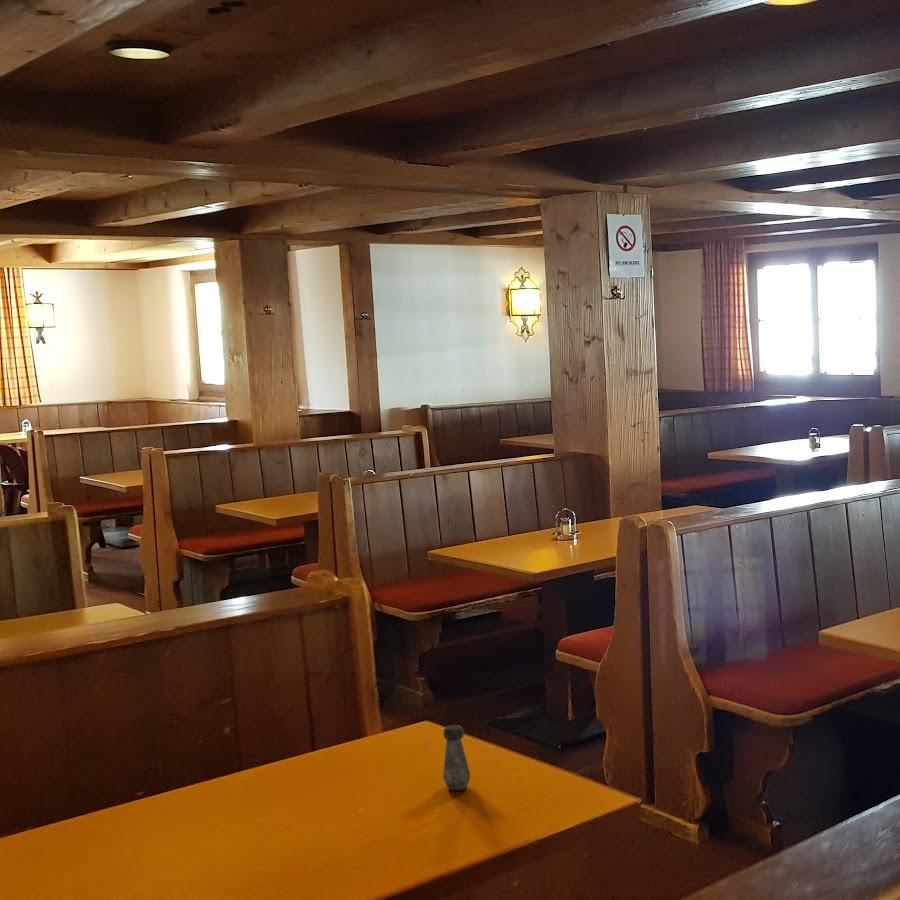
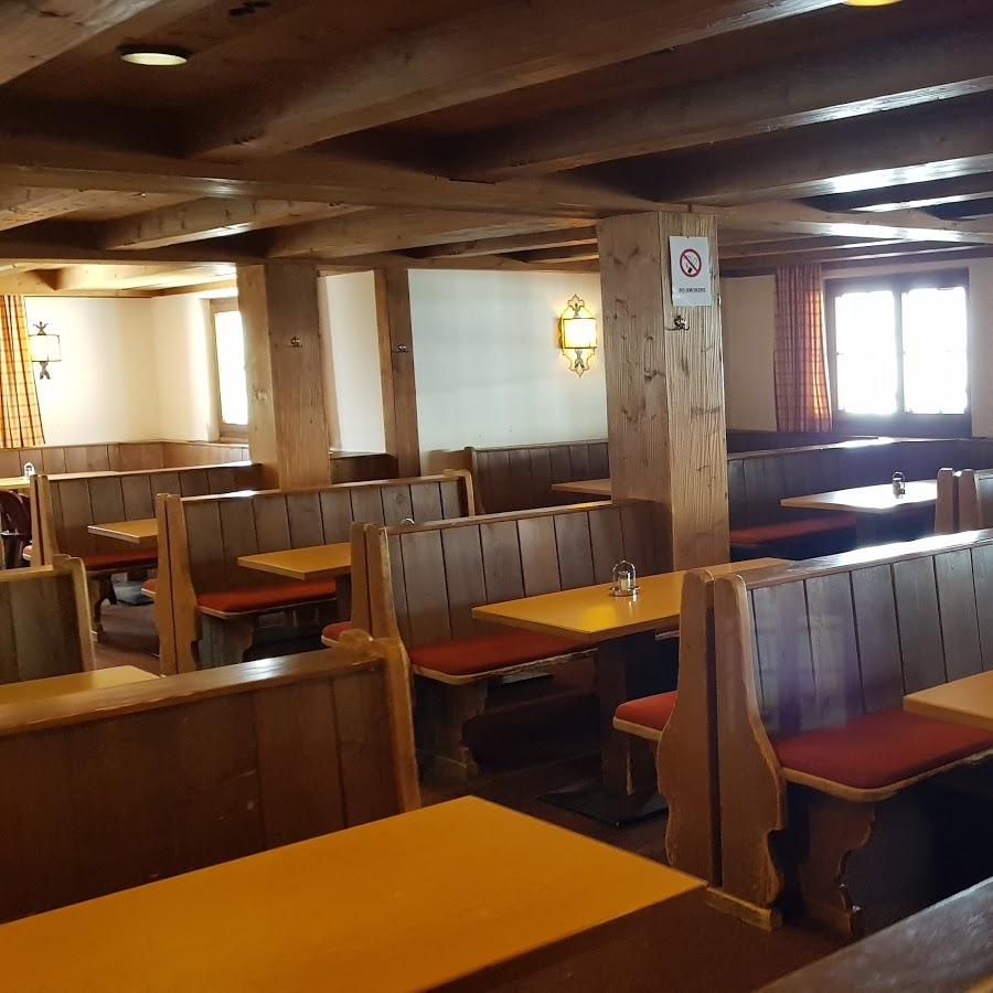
- salt shaker [442,724,471,791]
